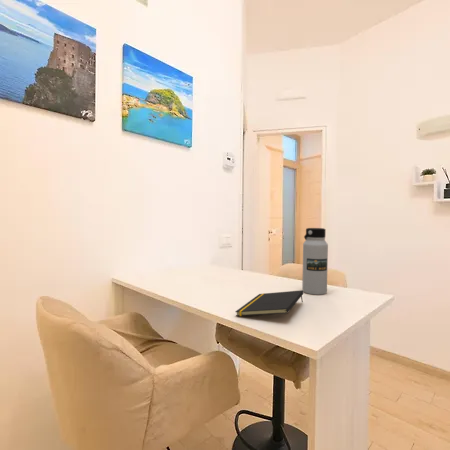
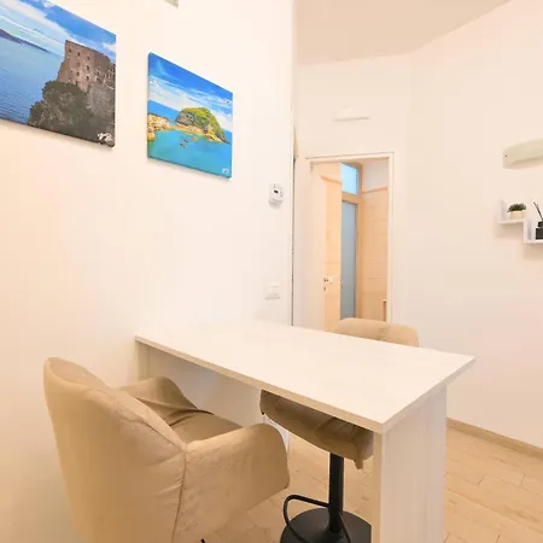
- notepad [234,289,304,317]
- water bottle [301,227,329,296]
